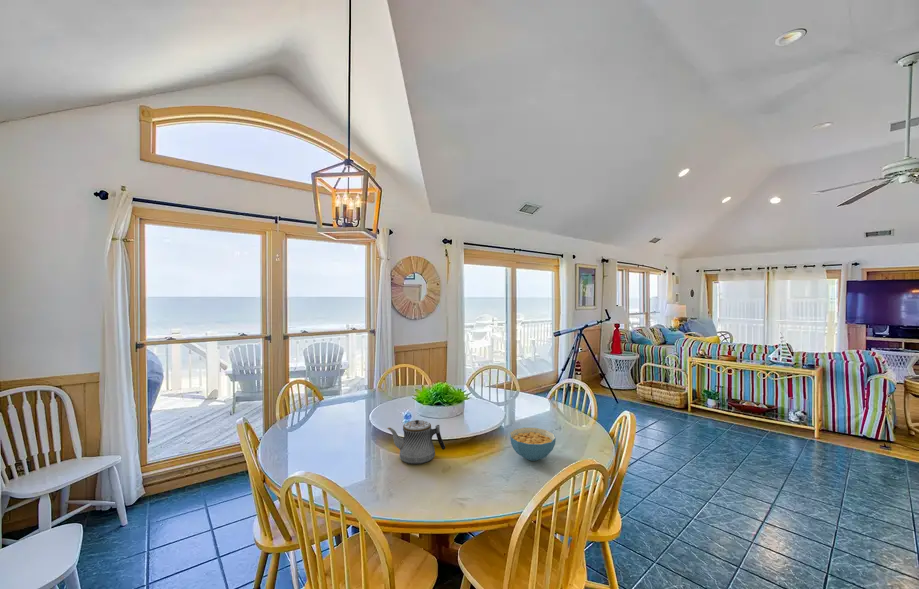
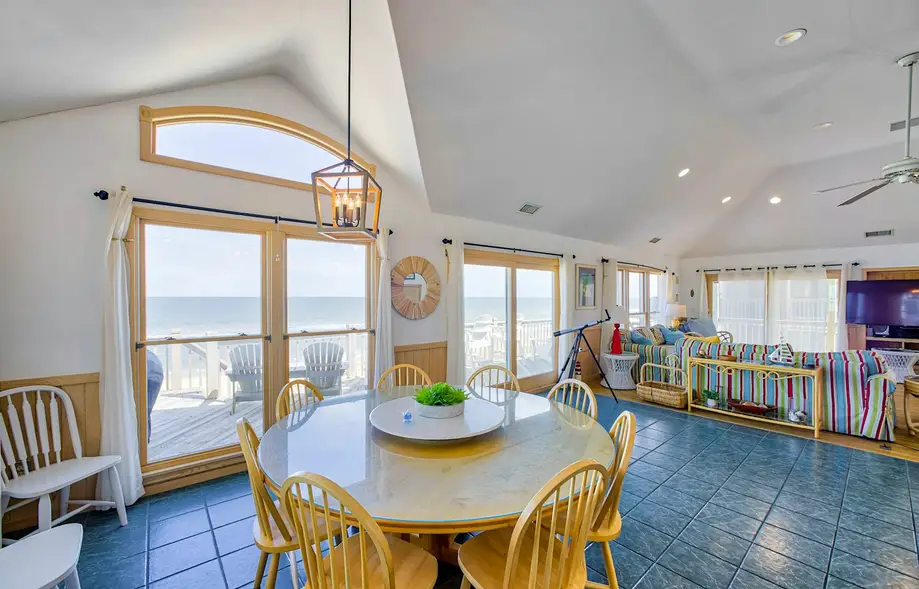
- teapot [386,419,446,465]
- cereal bowl [509,427,557,462]
